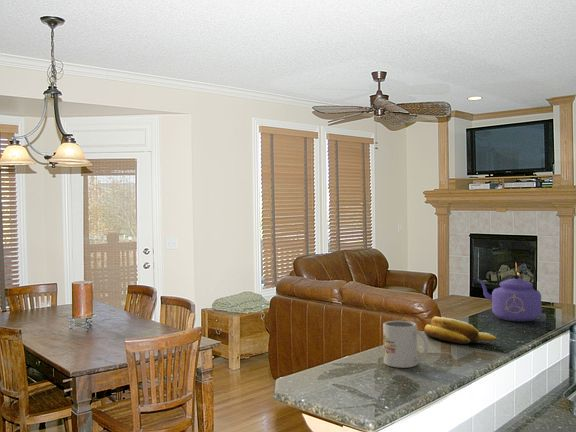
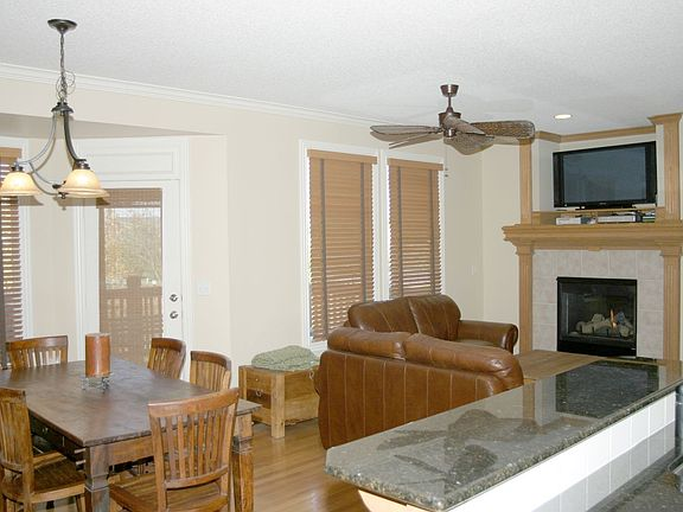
- mug [382,320,430,369]
- kettle [476,259,543,322]
- banana [423,316,498,345]
